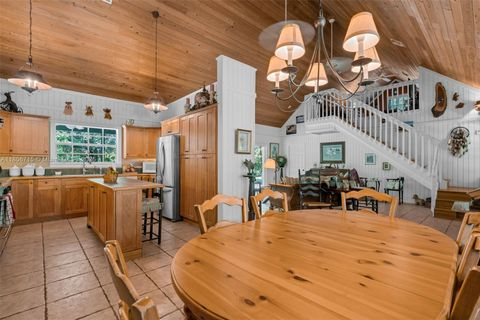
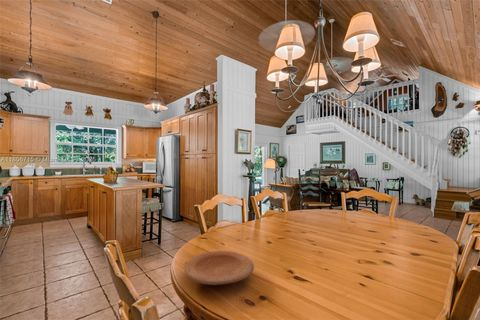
+ plate [183,250,255,286]
